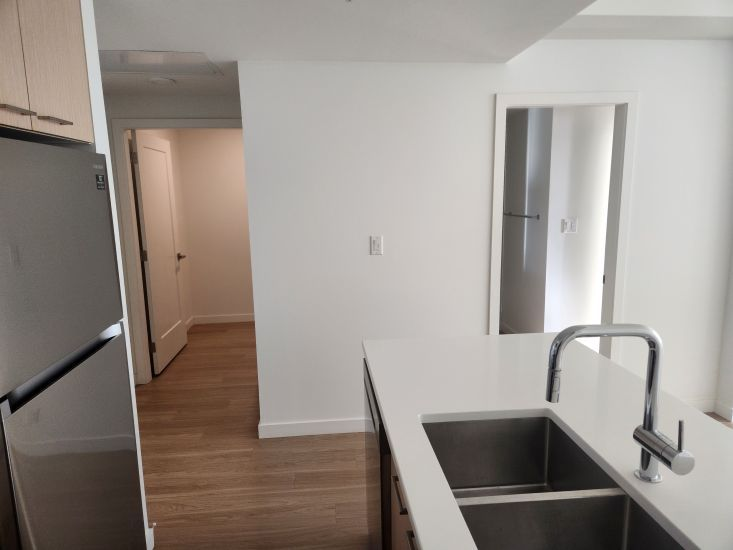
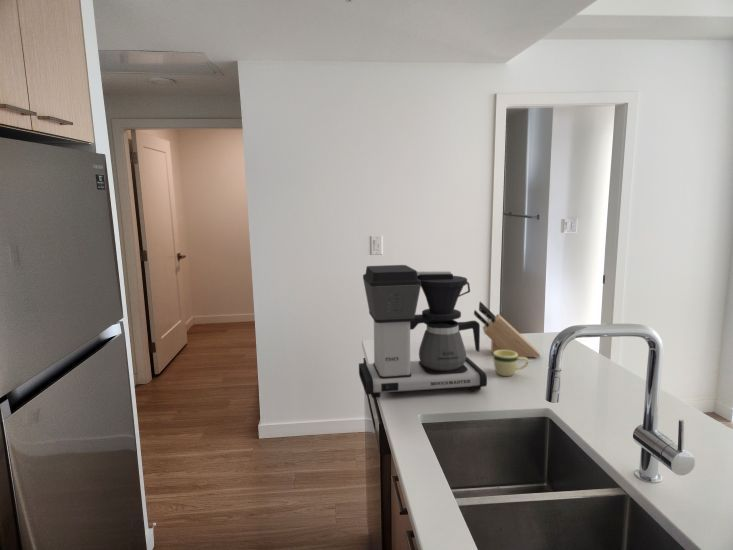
+ mug [492,350,530,377]
+ coffee maker [358,264,488,399]
+ knife block [473,300,541,358]
